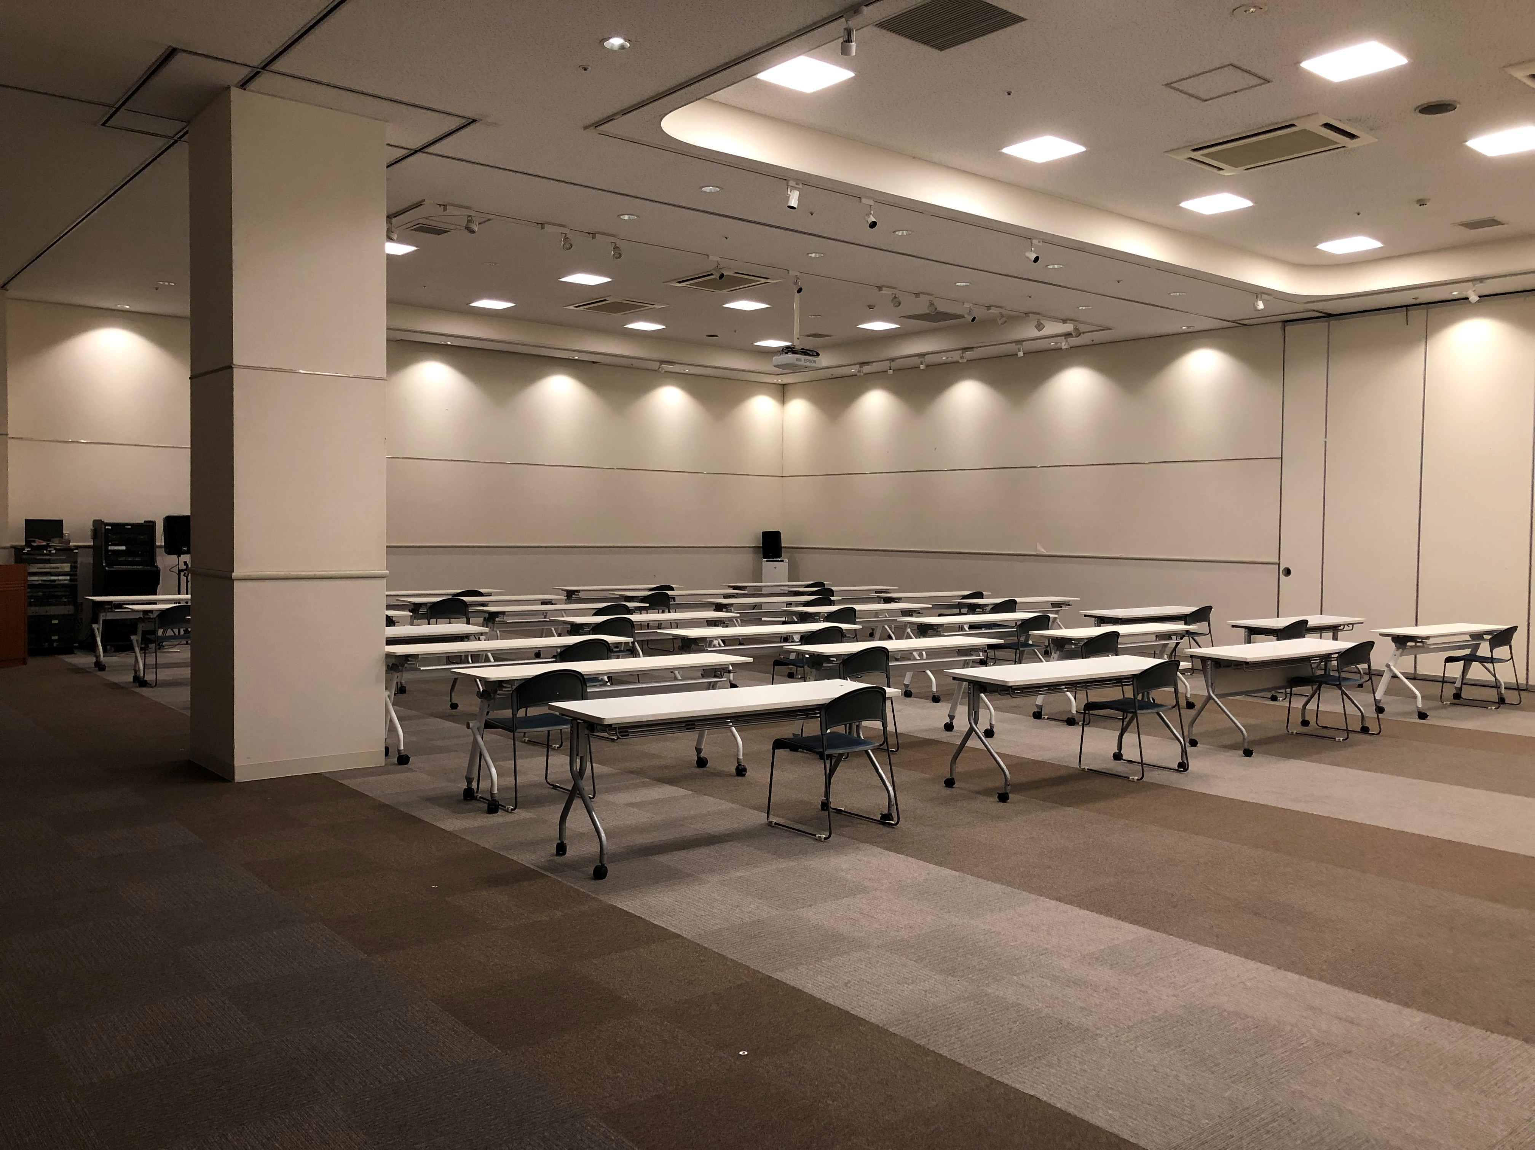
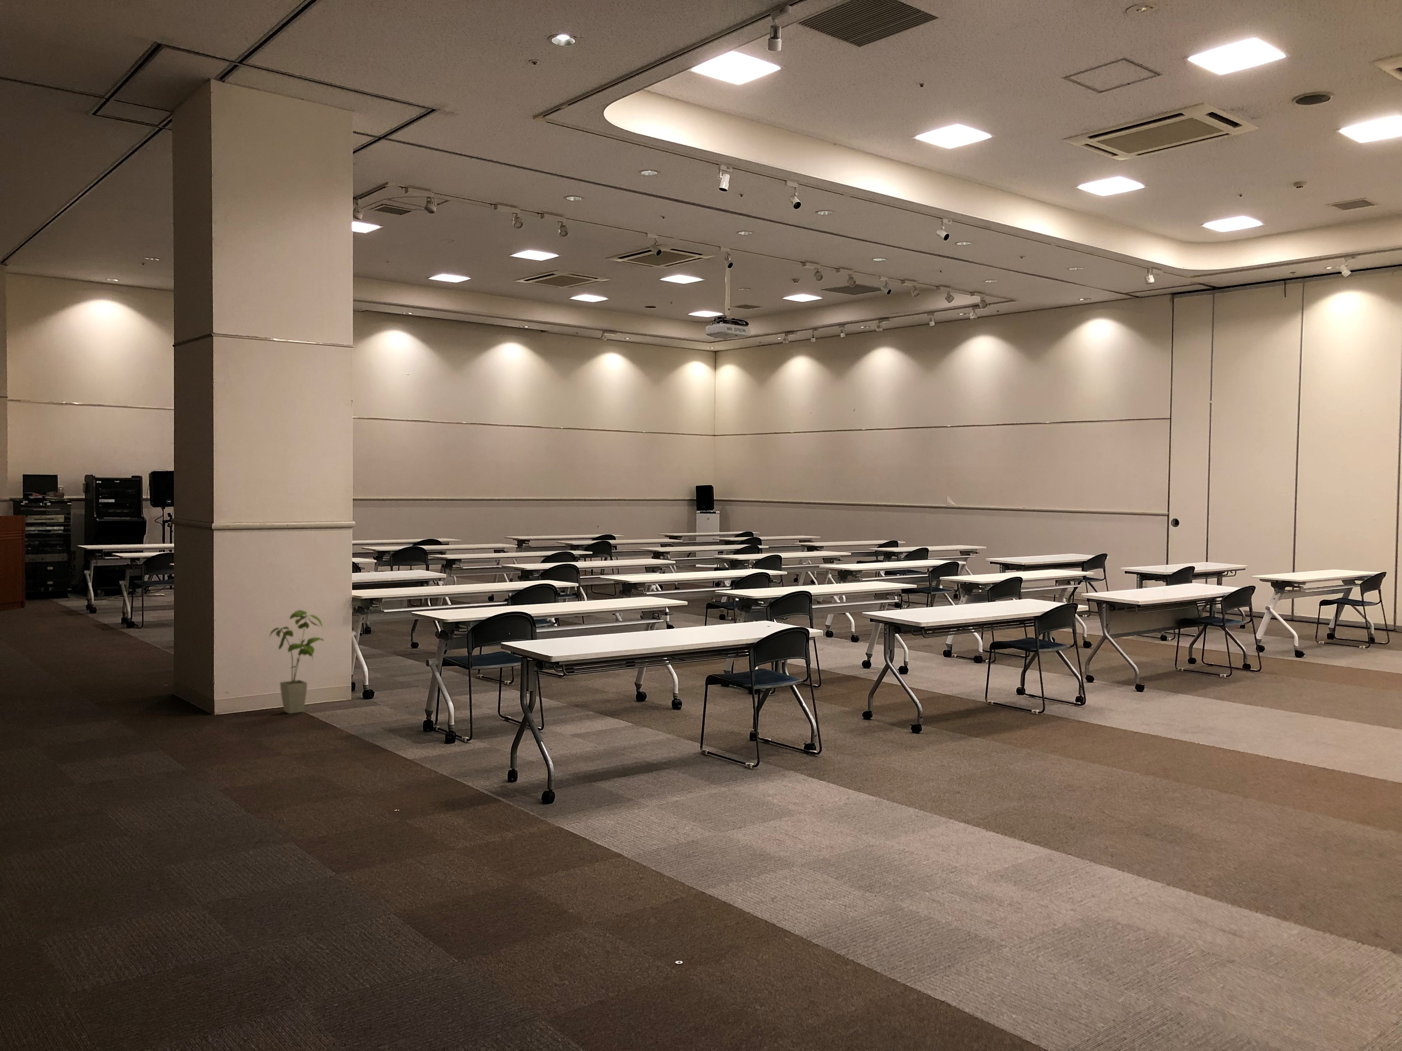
+ house plant [269,609,325,714]
